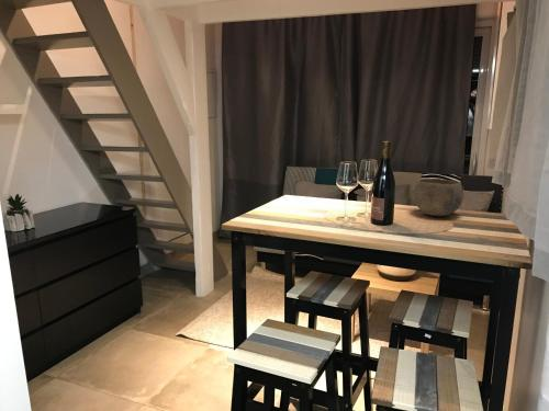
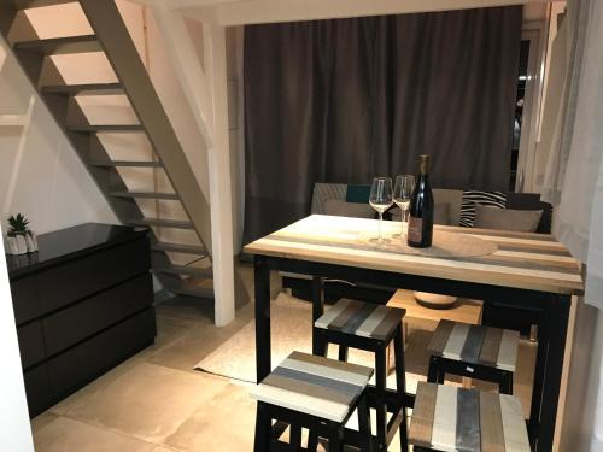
- bowl [412,178,464,217]
